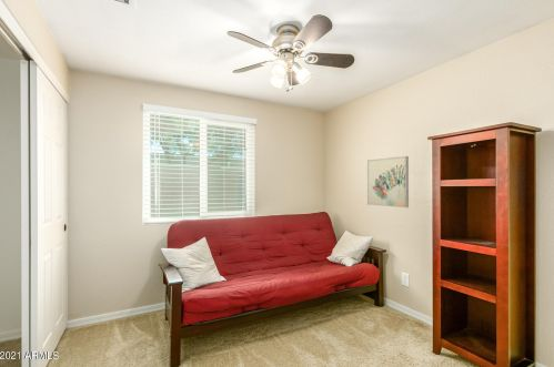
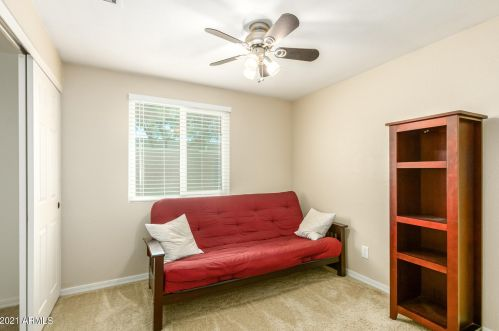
- wall art [366,155,410,208]
